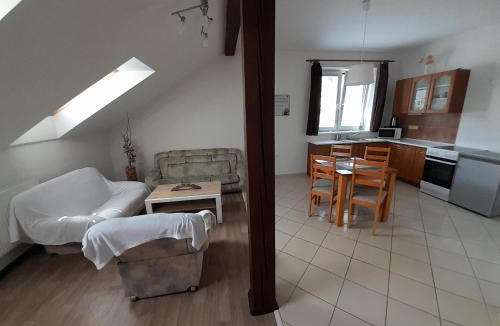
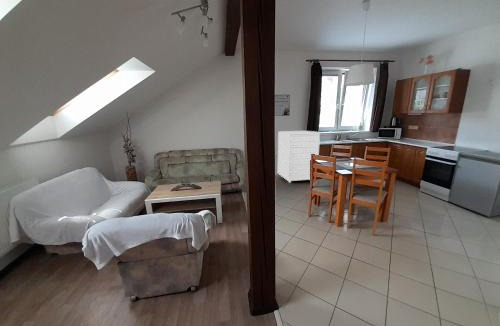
+ storage cabinet [277,130,321,184]
